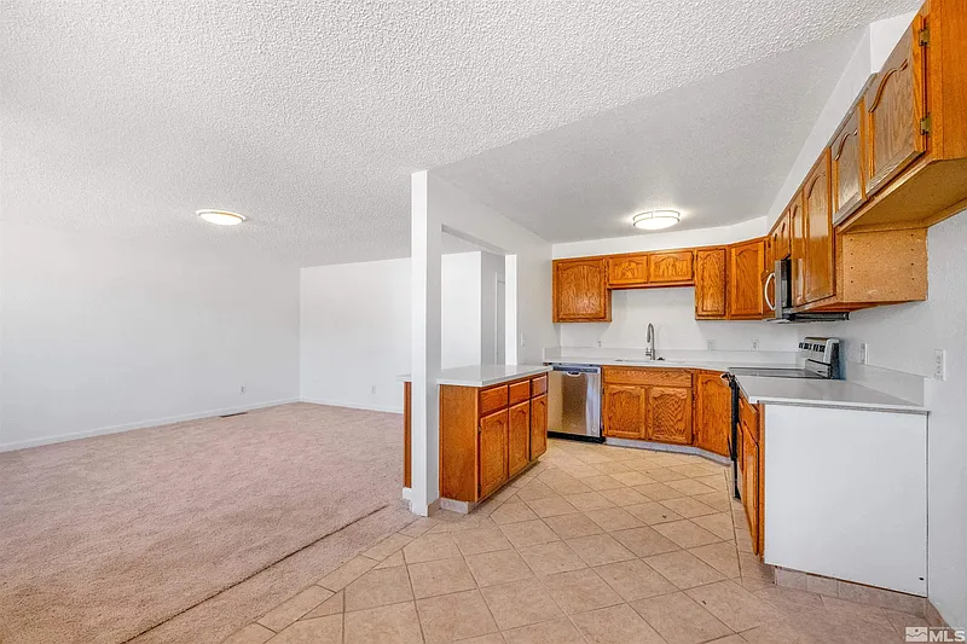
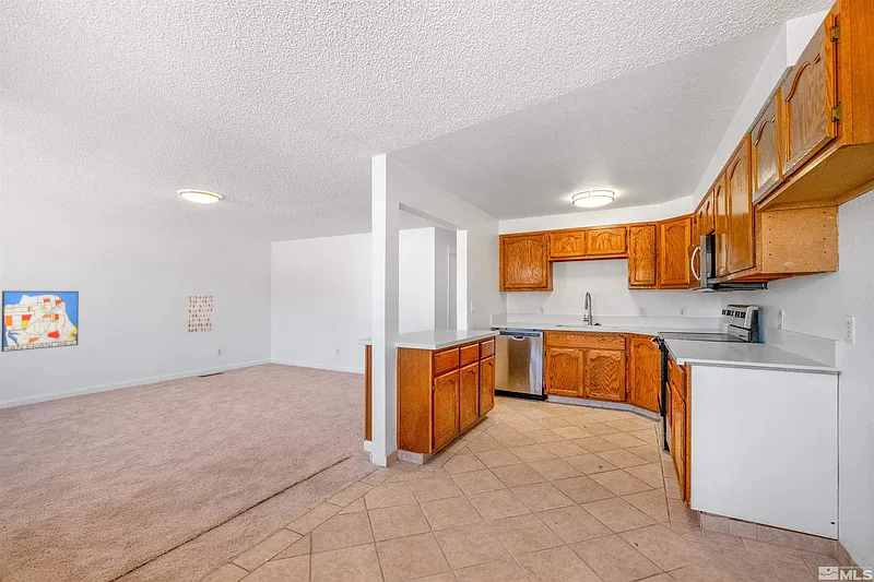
+ wall art [0,289,80,353]
+ wall art [186,294,214,335]
